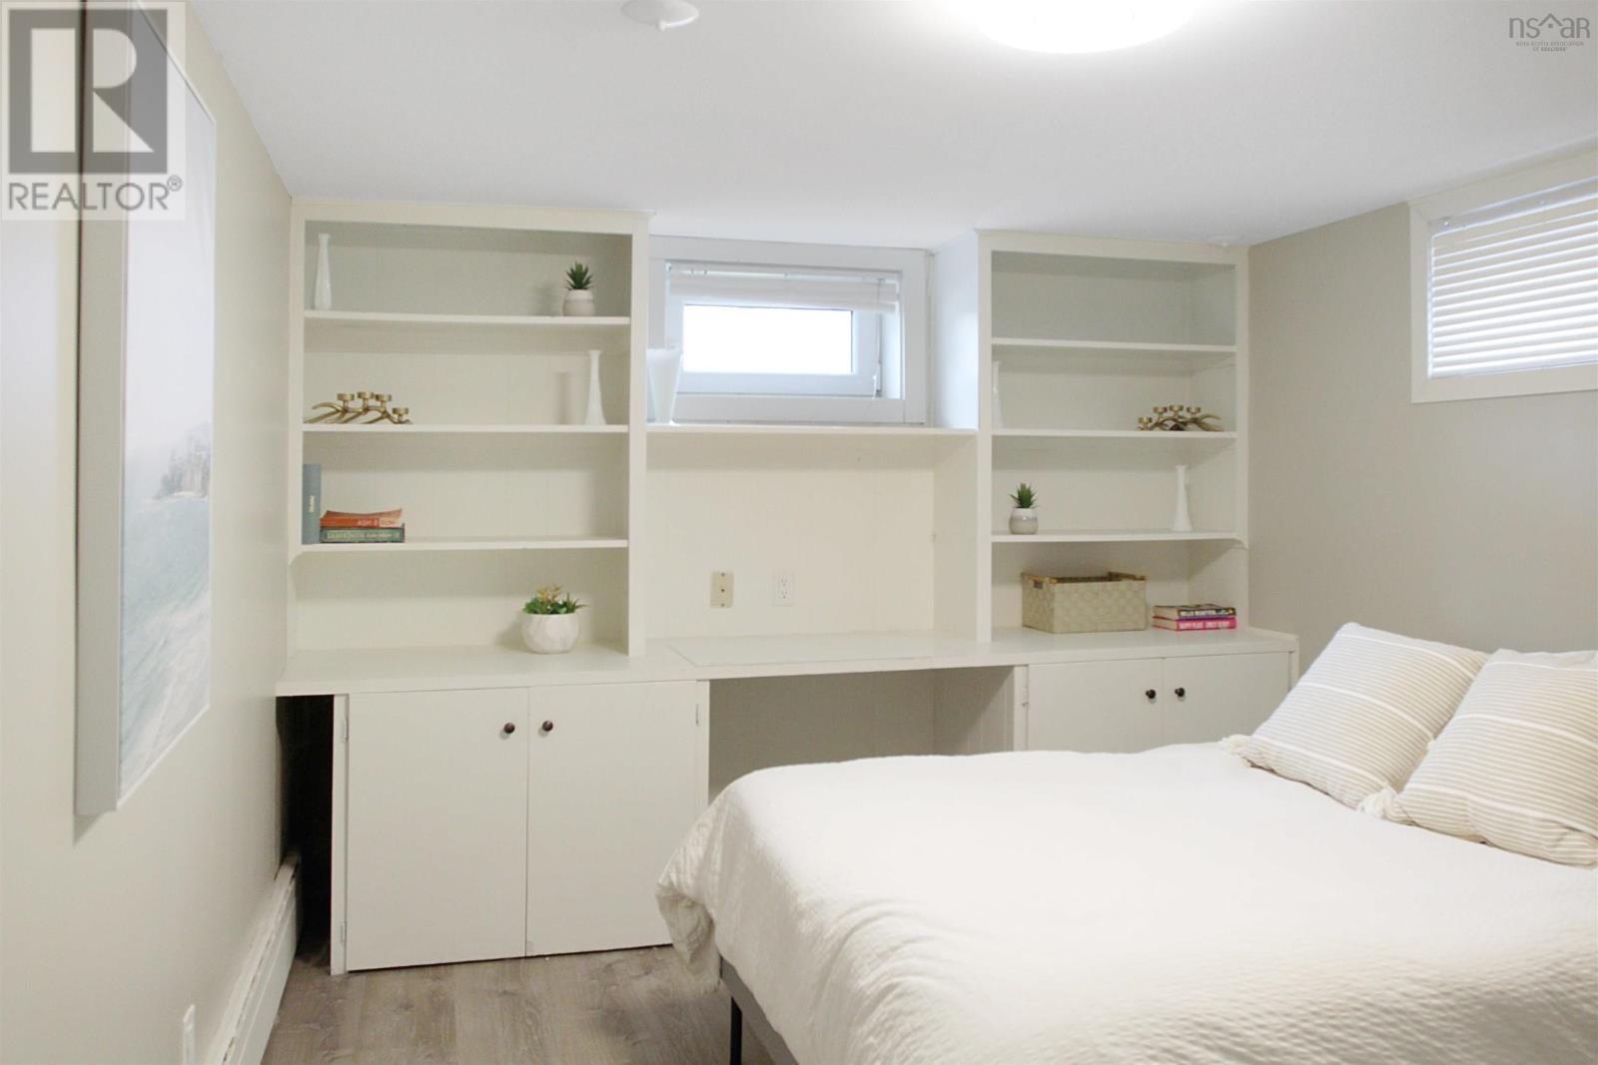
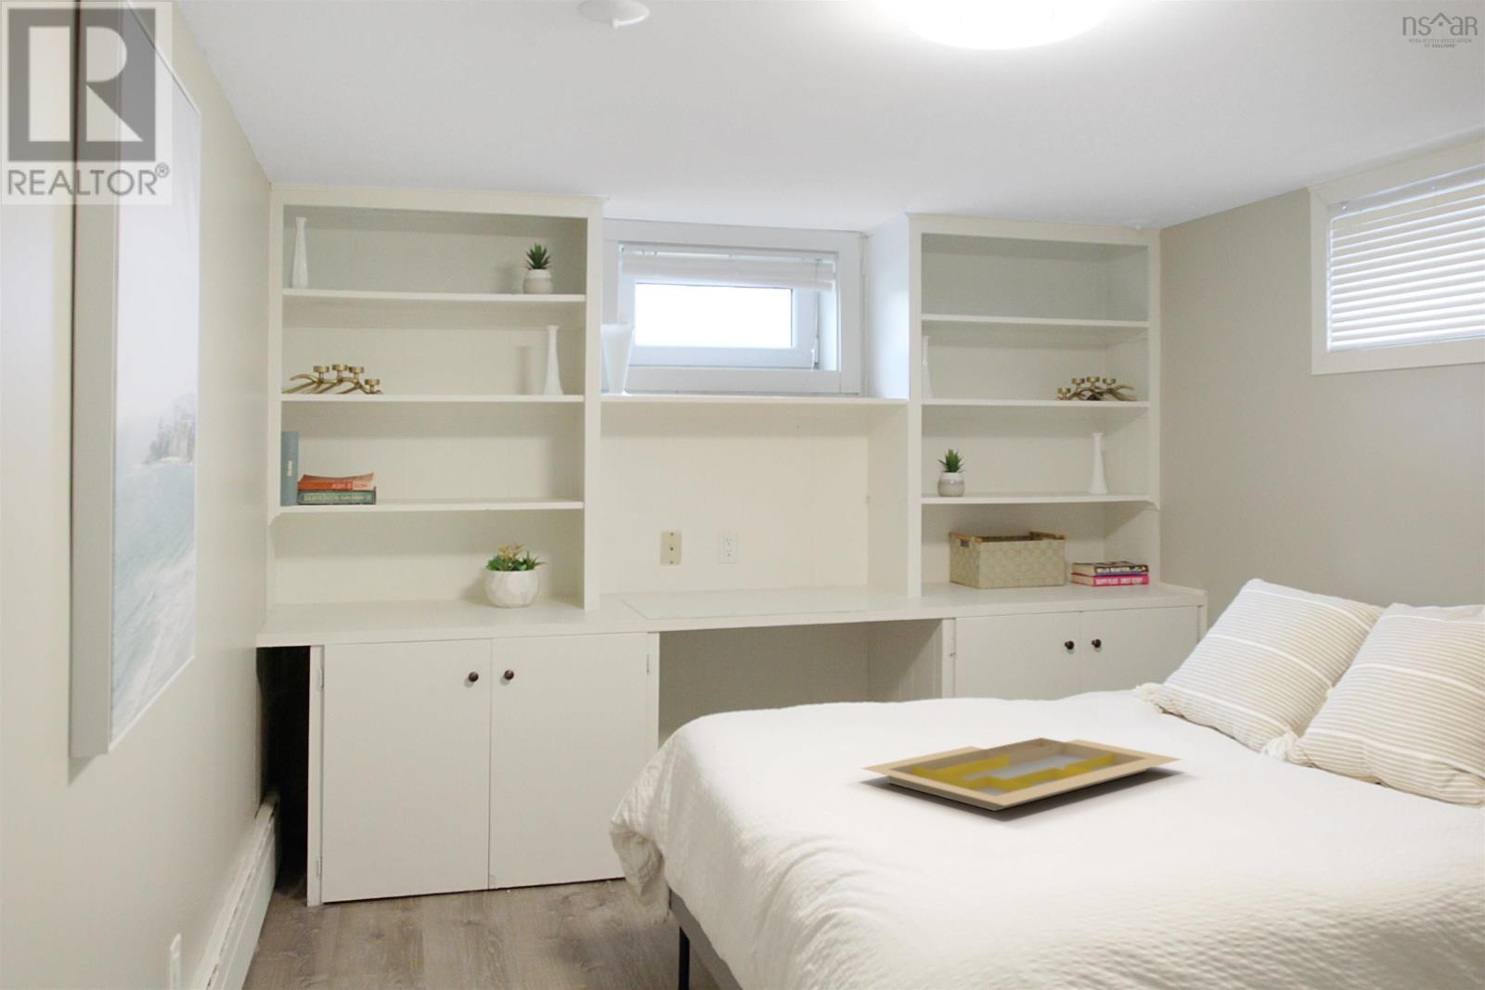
+ serving tray [862,737,1182,812]
